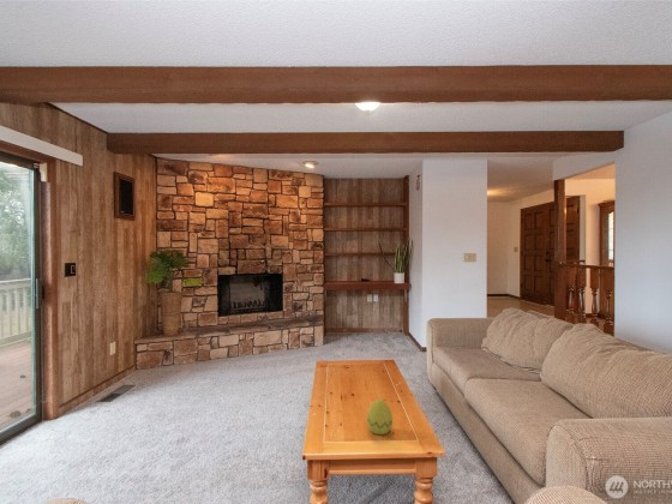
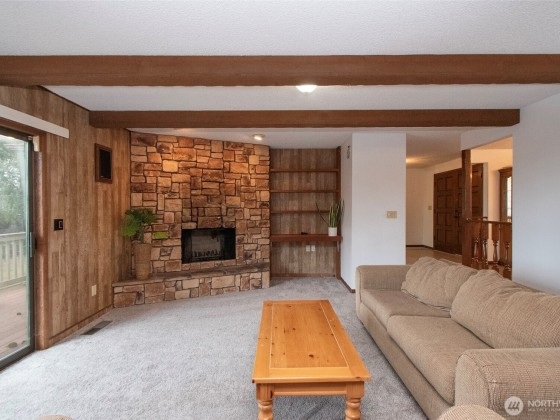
- decorative egg [366,398,394,436]
